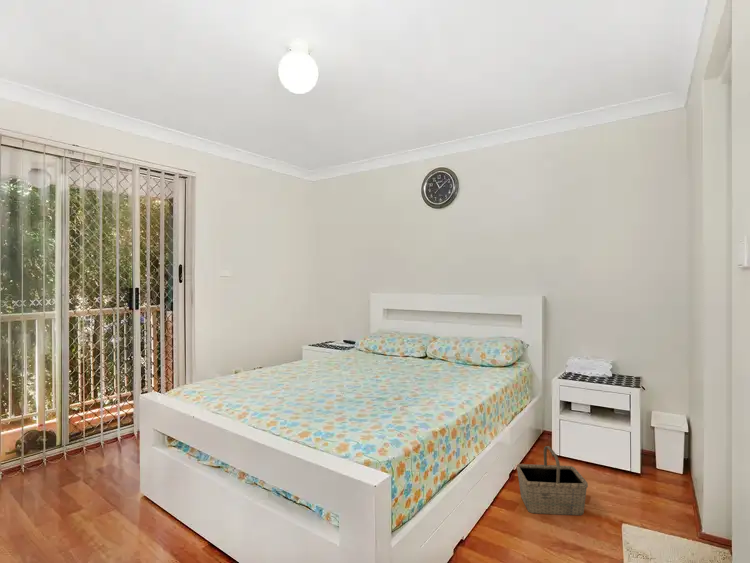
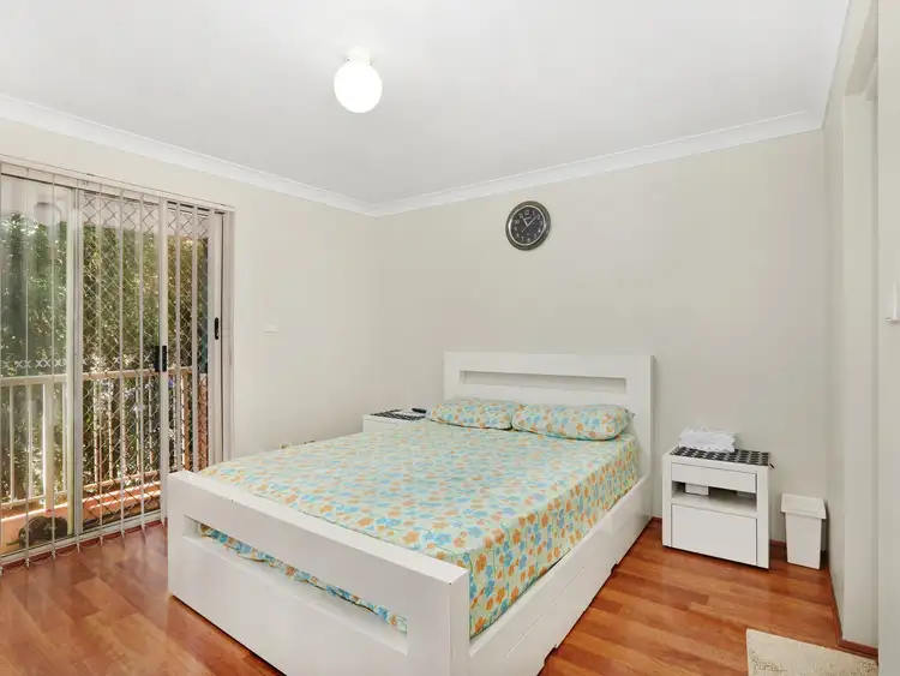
- basket [516,445,589,516]
